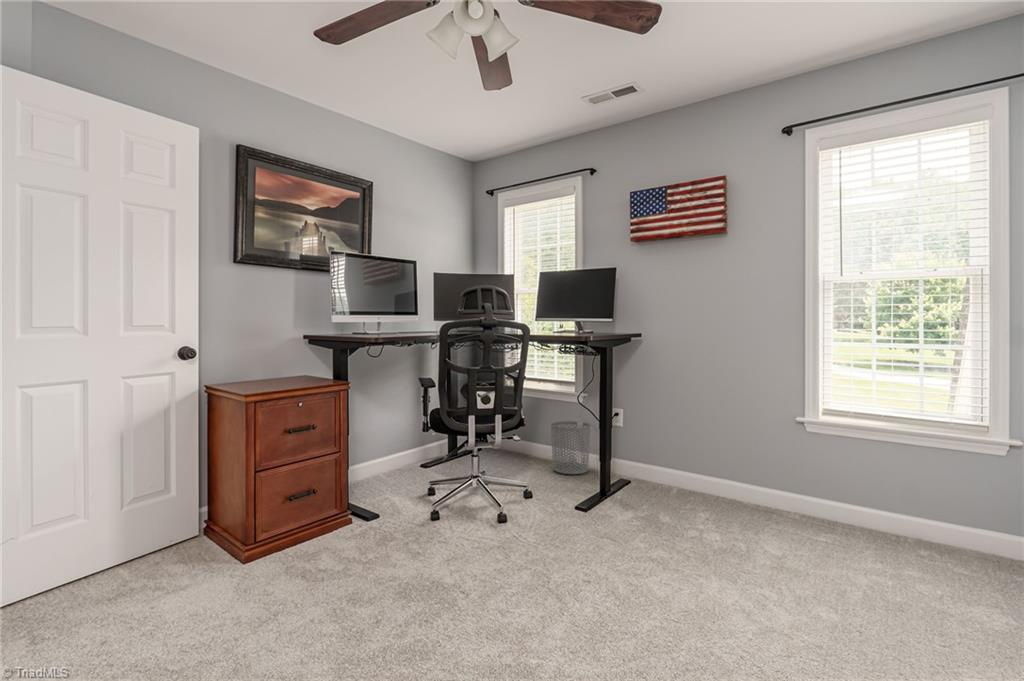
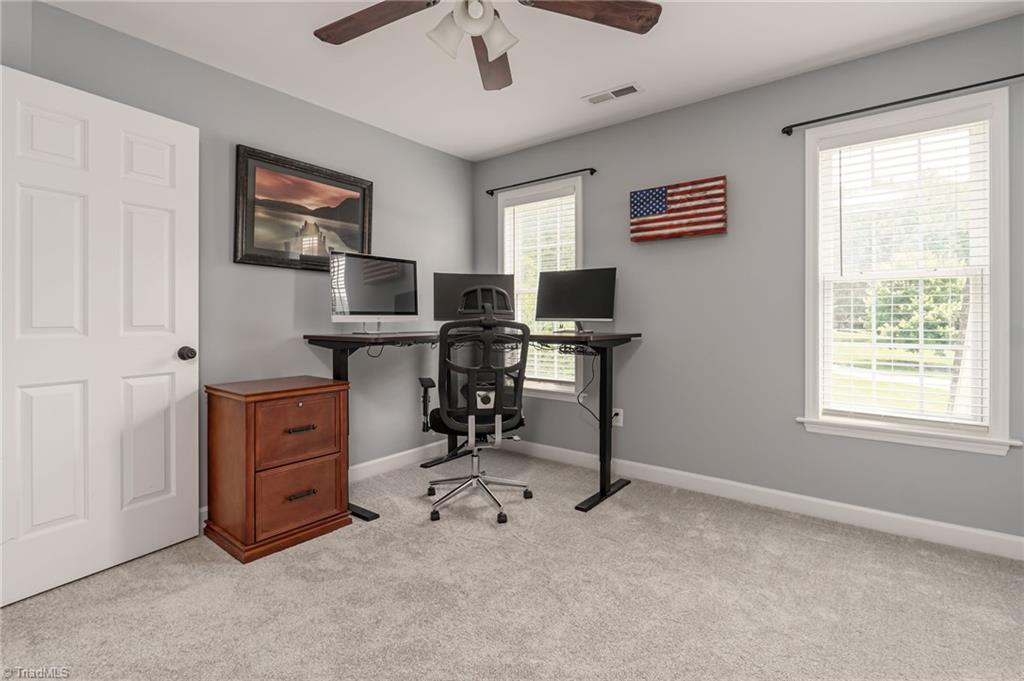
- waste bin [550,420,591,475]
